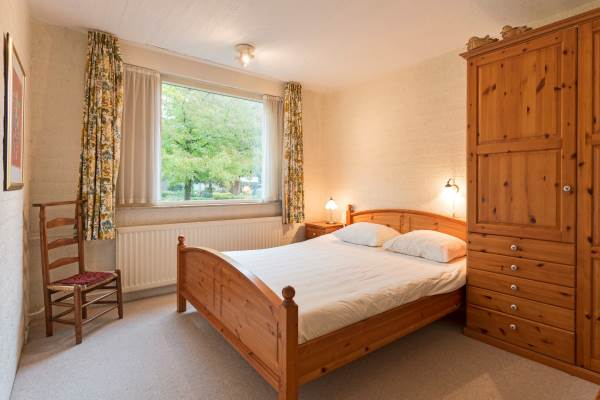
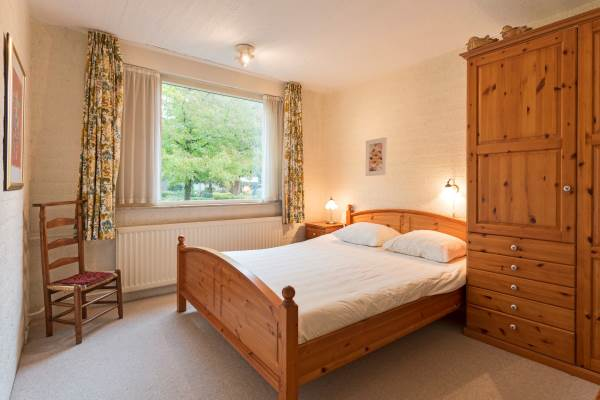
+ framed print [365,136,388,177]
